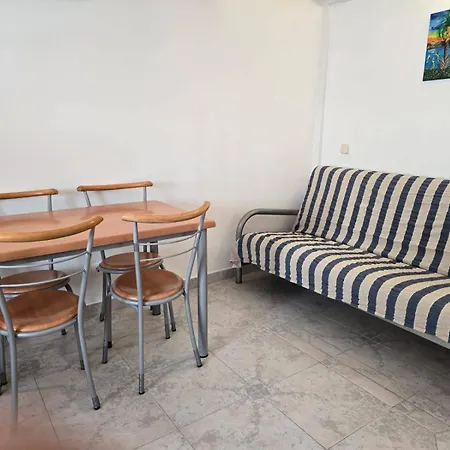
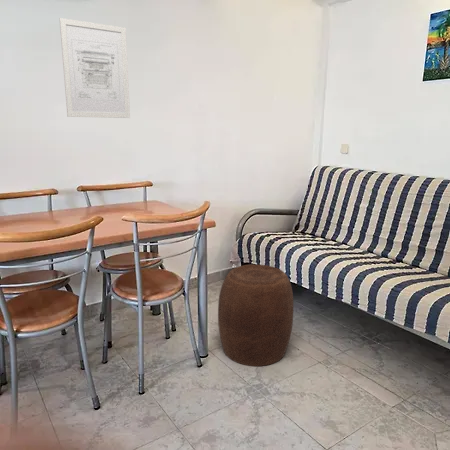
+ stool [217,264,294,367]
+ wall art [59,17,131,119]
